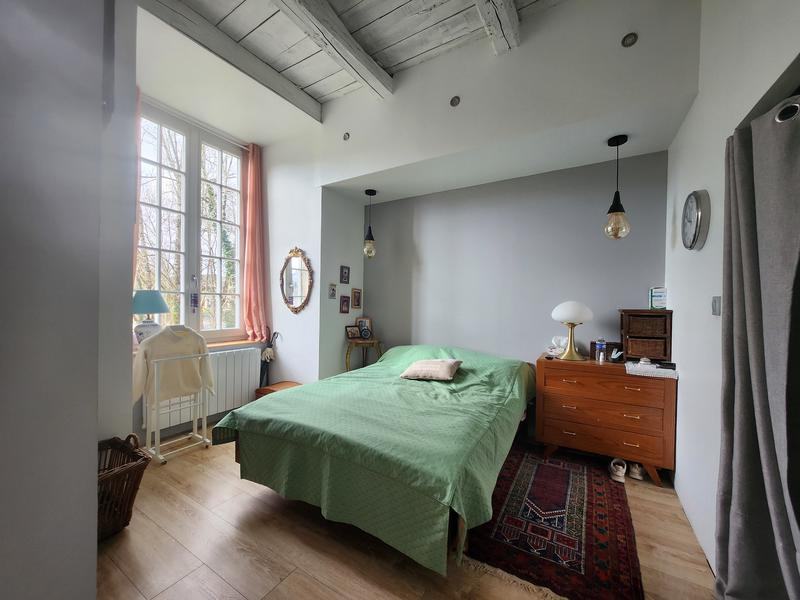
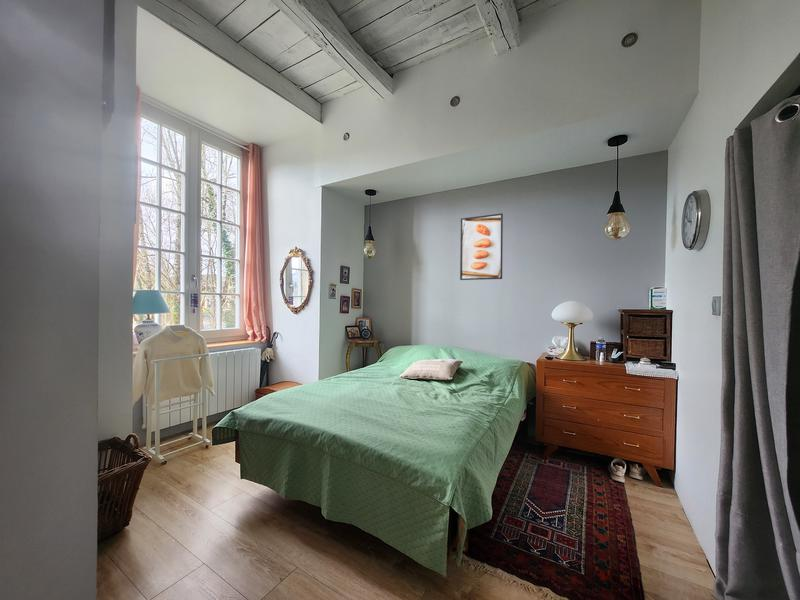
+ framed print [459,212,504,281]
